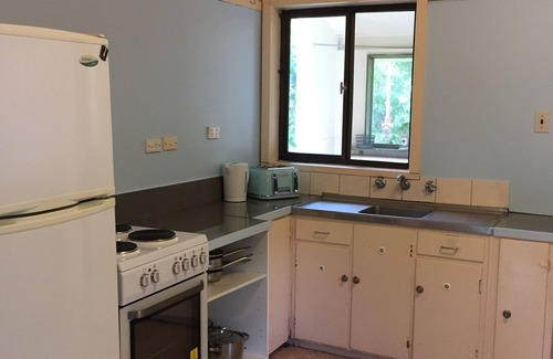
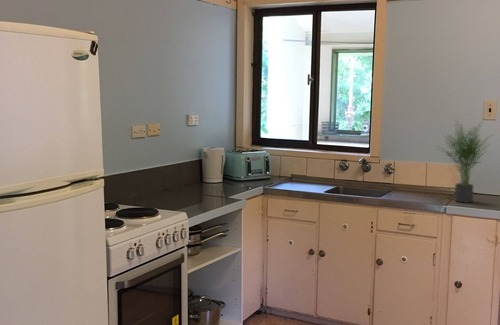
+ potted plant [430,118,493,204]
